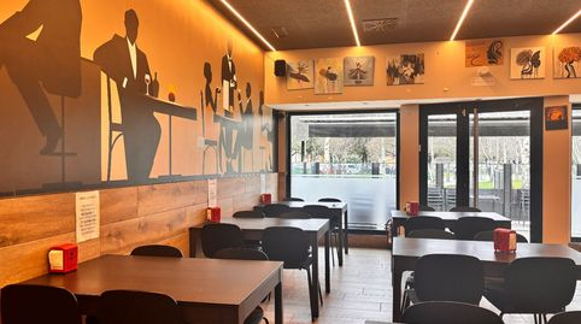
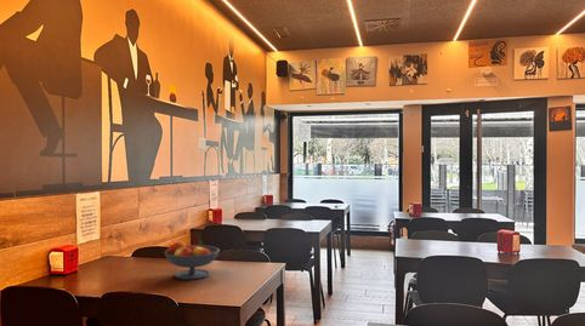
+ fruit bowl [163,240,221,281]
